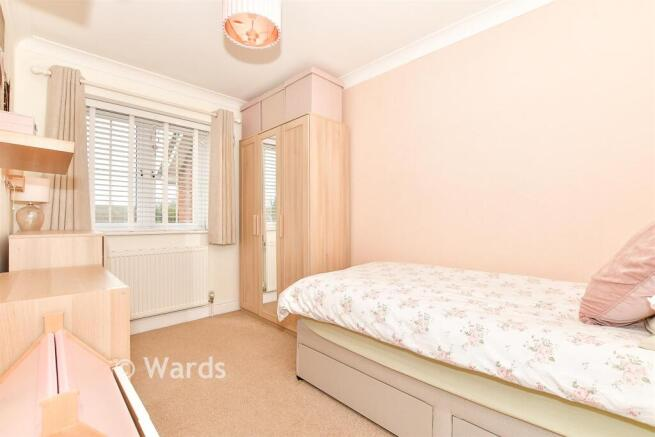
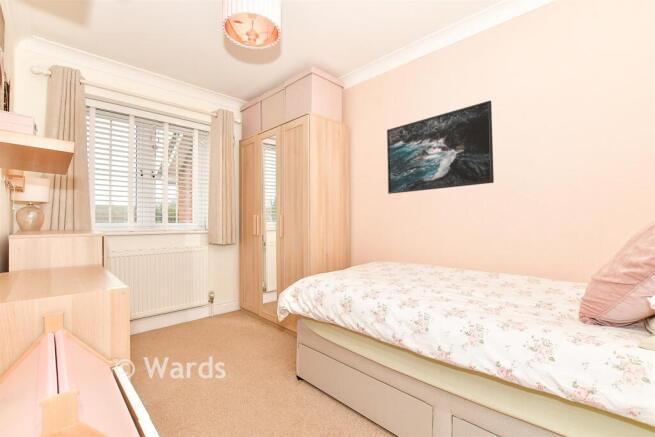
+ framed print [386,100,495,195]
